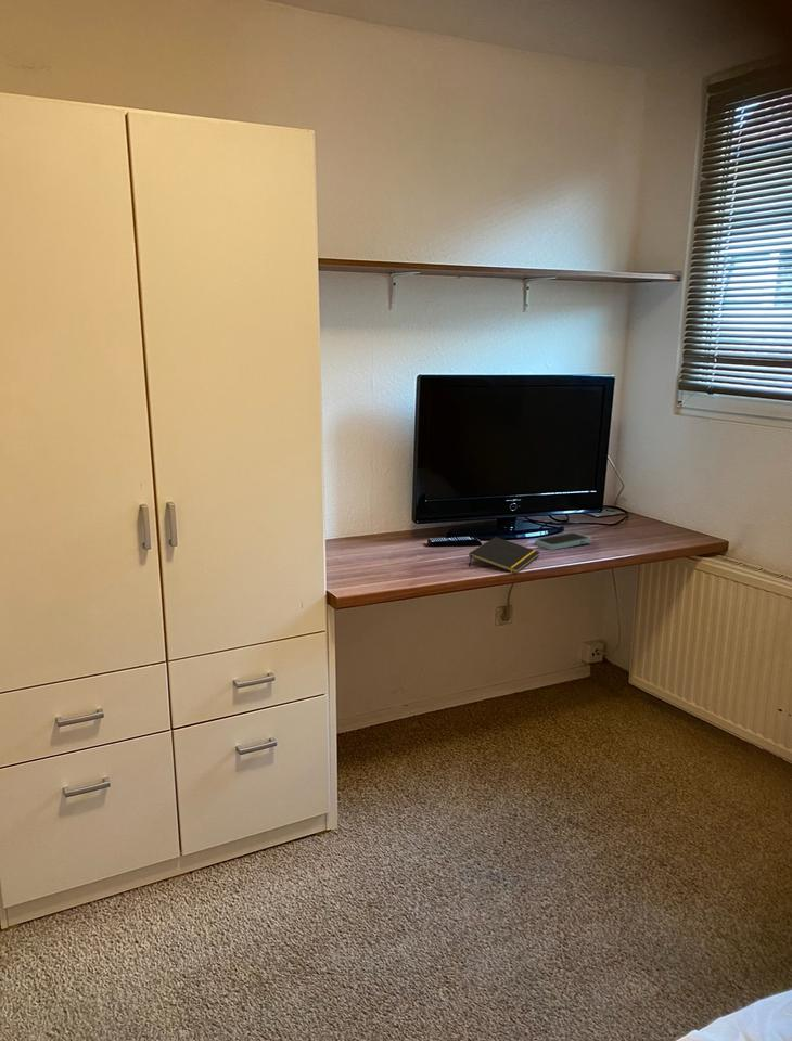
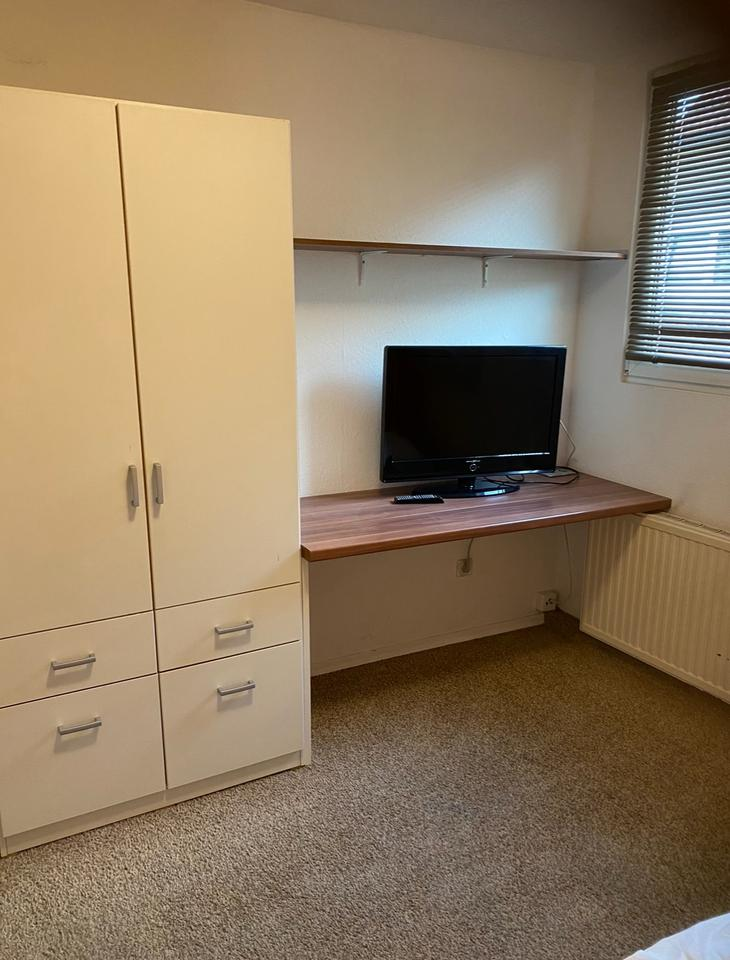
- notepad [468,536,541,575]
- smartphone [534,531,592,551]
